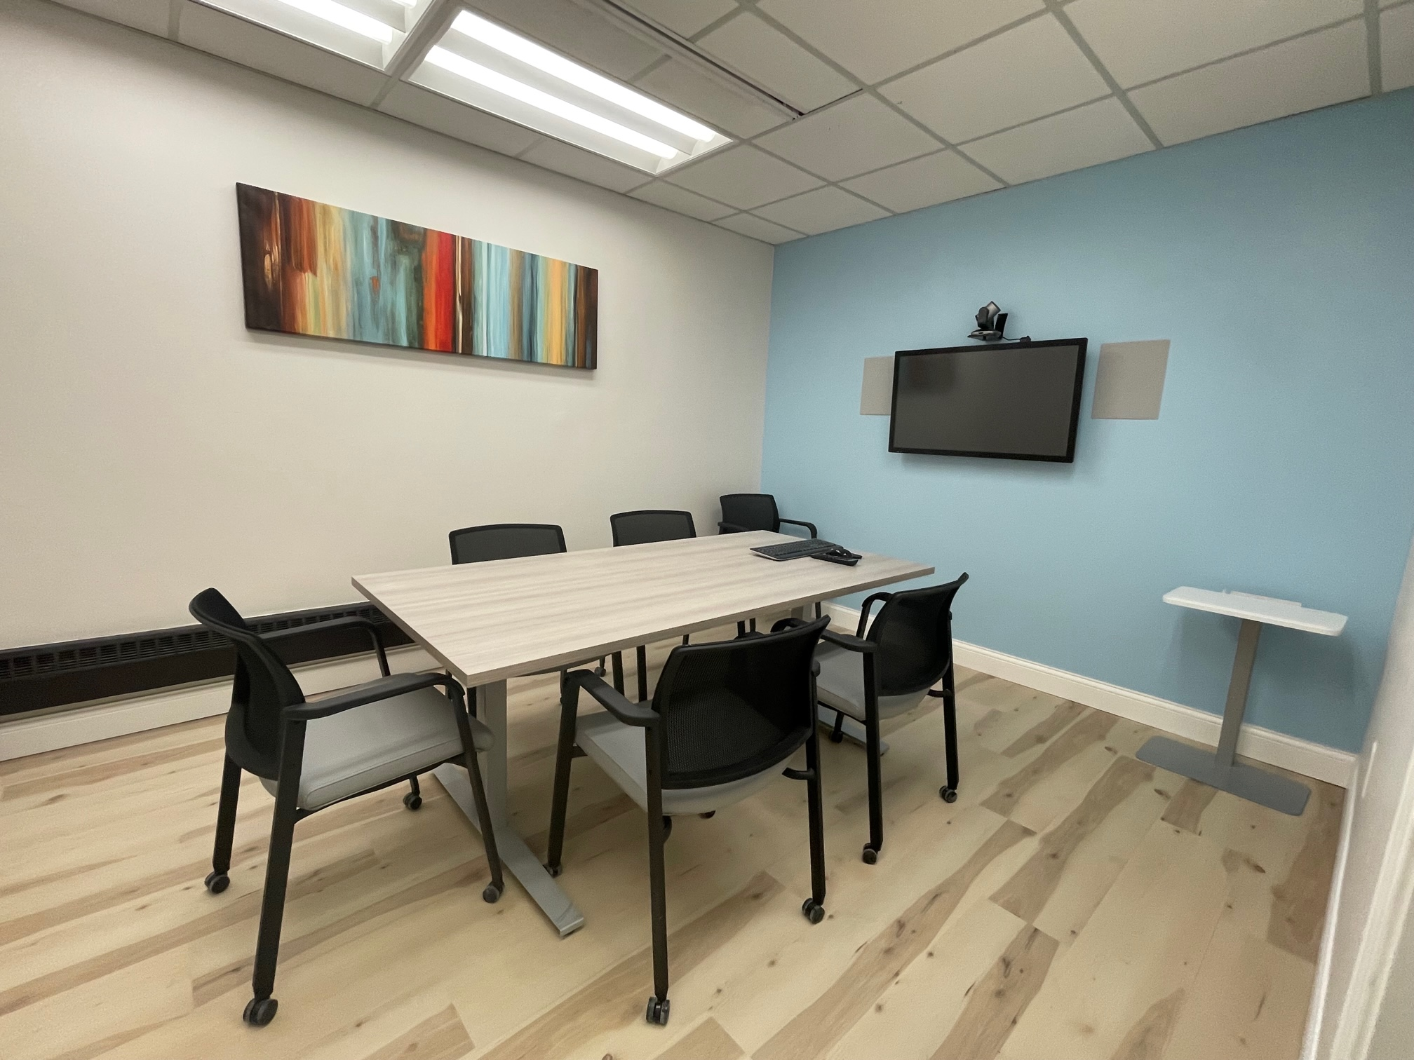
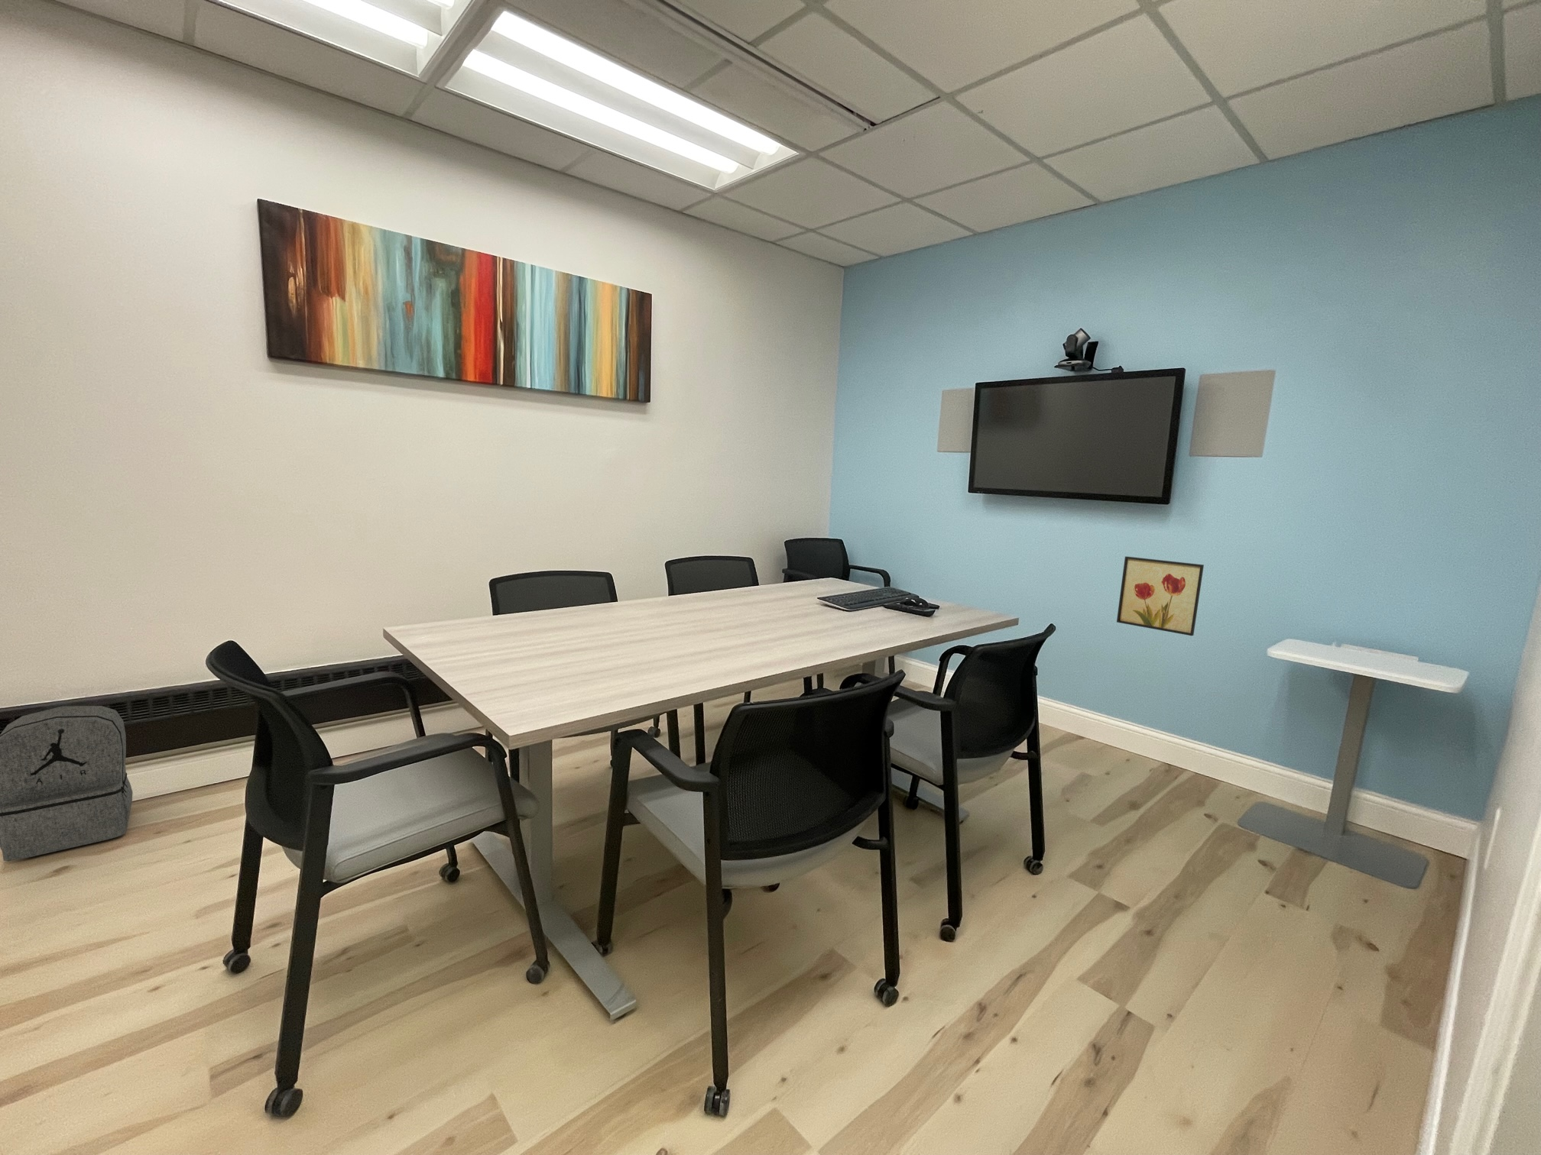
+ backpack [0,705,133,863]
+ wall art [1116,556,1205,636]
